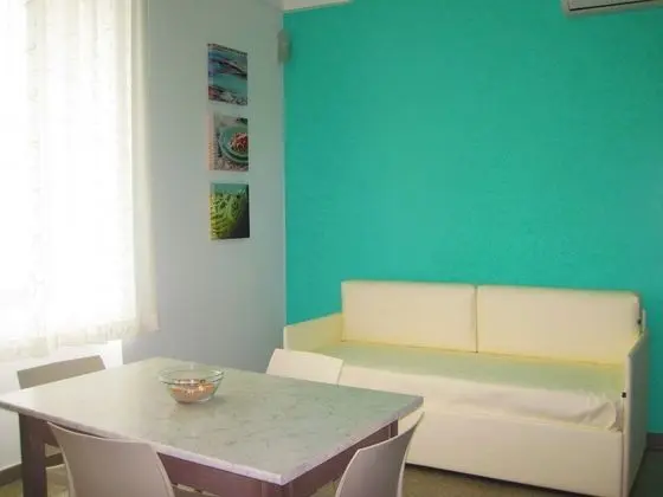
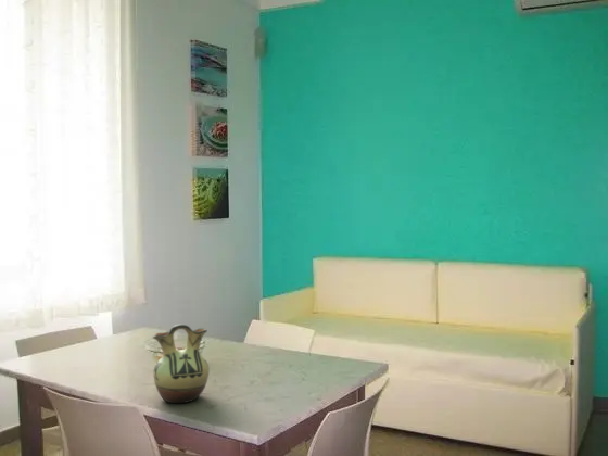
+ ceramic pitcher [152,324,211,404]
